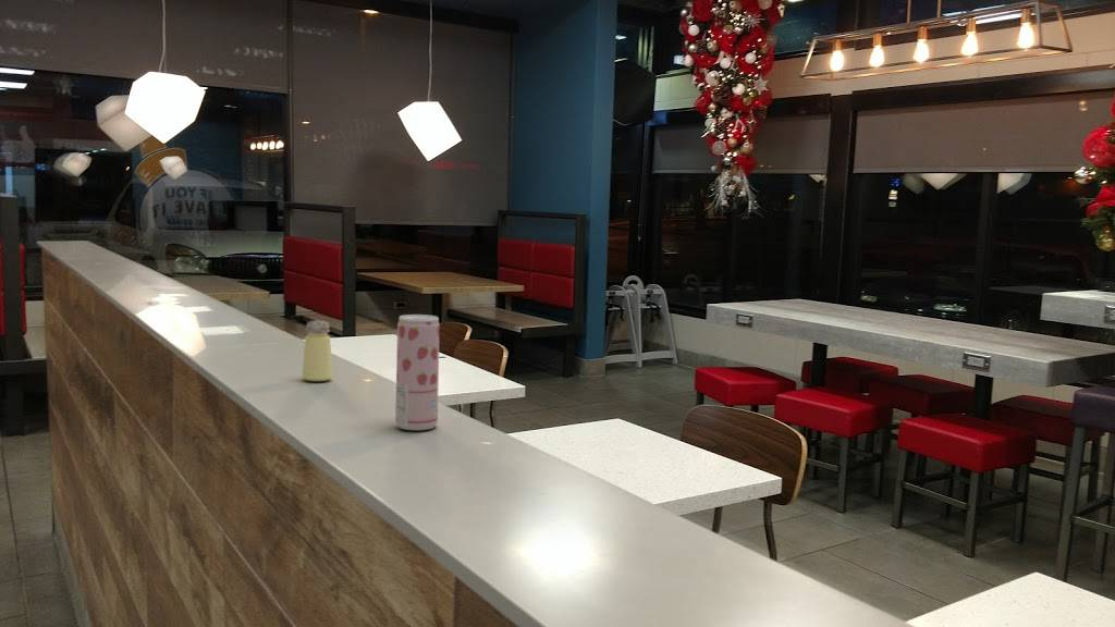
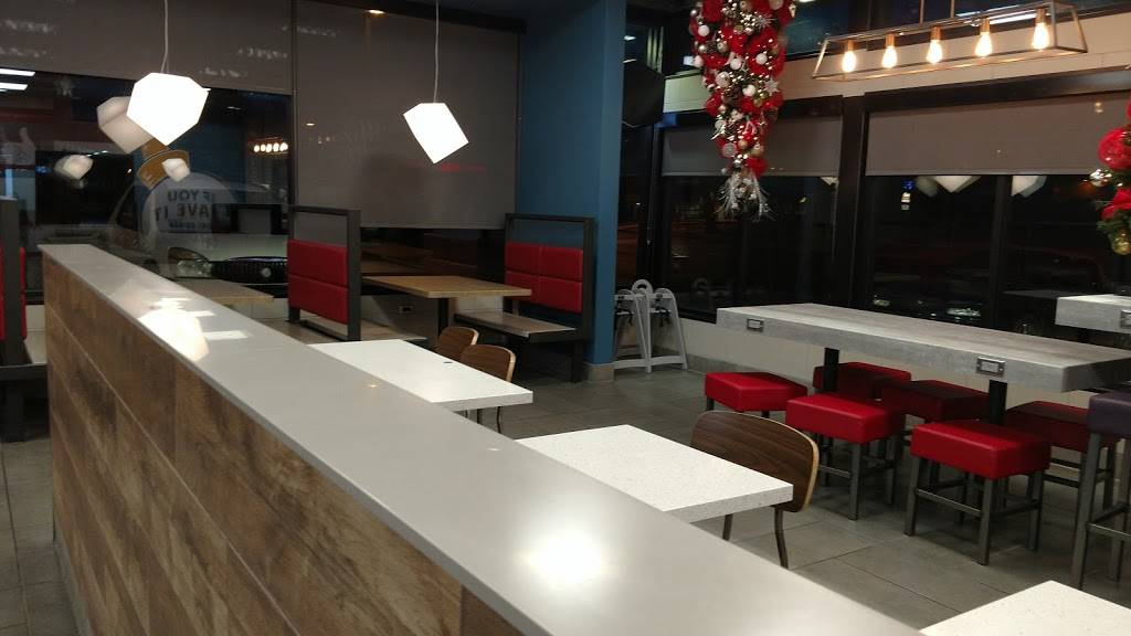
- beverage can [394,314,441,431]
- saltshaker [301,319,334,382]
